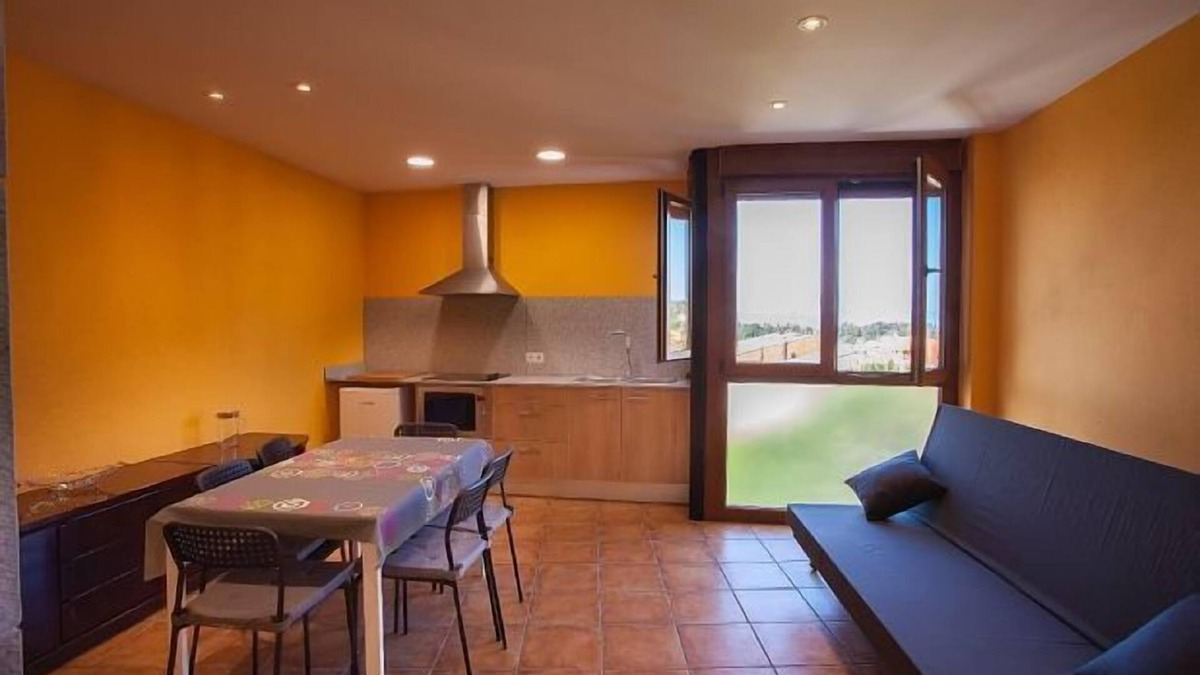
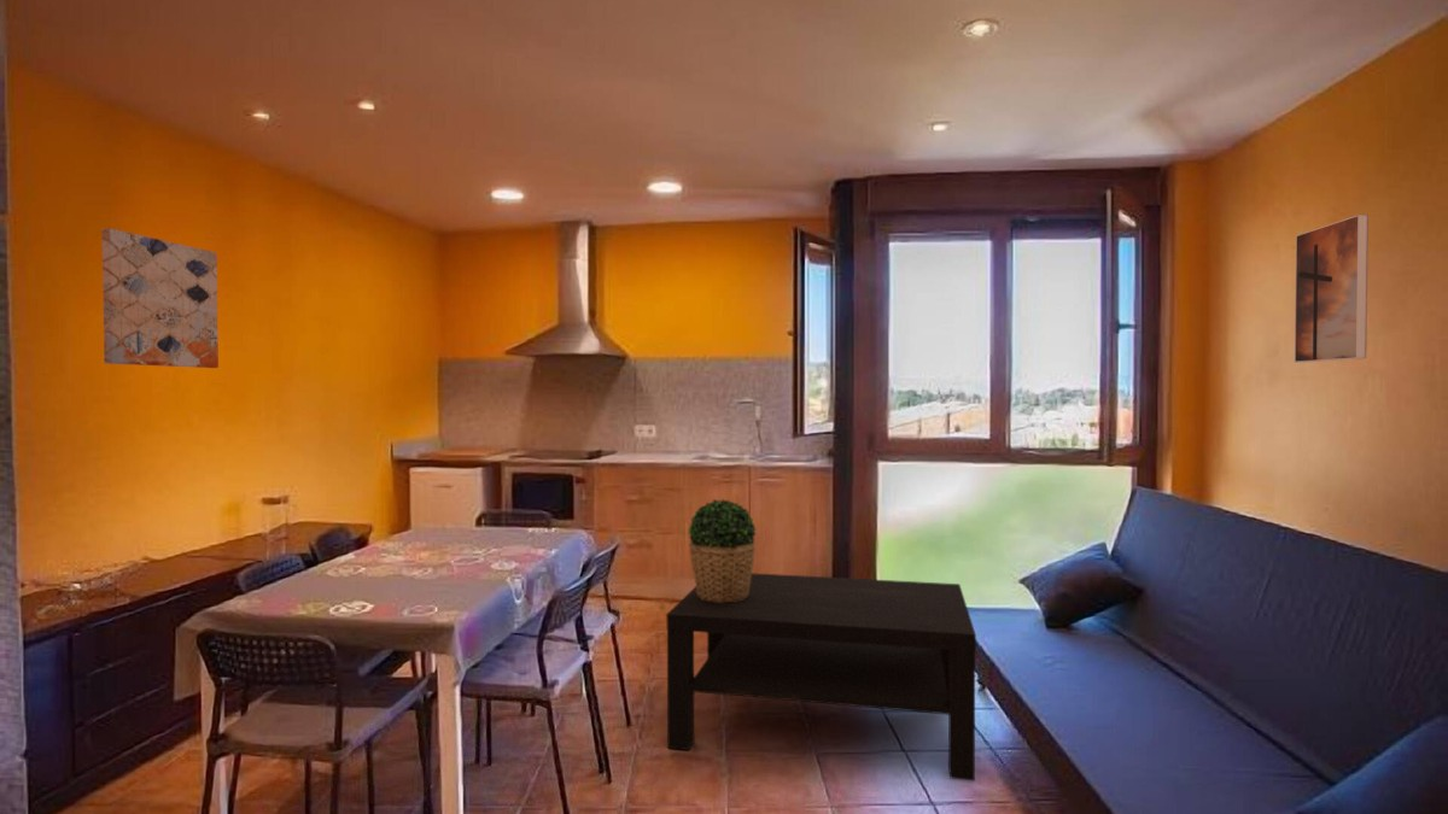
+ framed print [1294,213,1370,364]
+ potted plant [688,498,758,603]
+ wall art [101,227,220,369]
+ coffee table [665,572,977,783]
